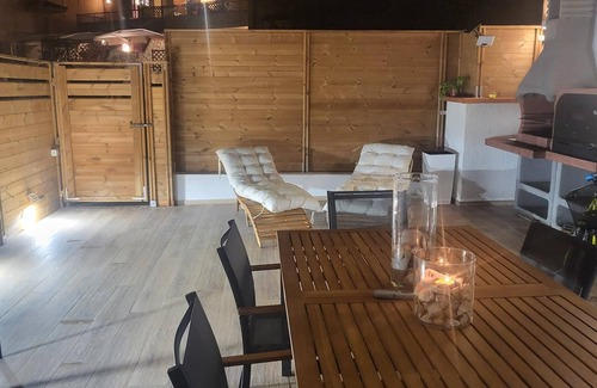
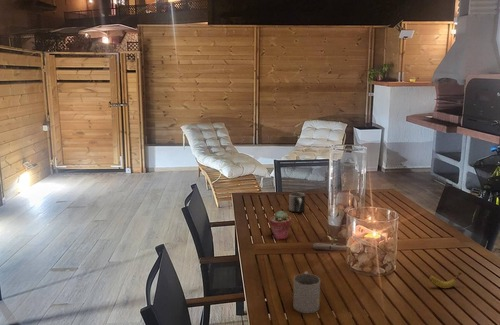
+ fruit [428,271,462,289]
+ potted succulent [269,210,292,241]
+ mug [288,191,306,214]
+ mug [292,271,321,314]
